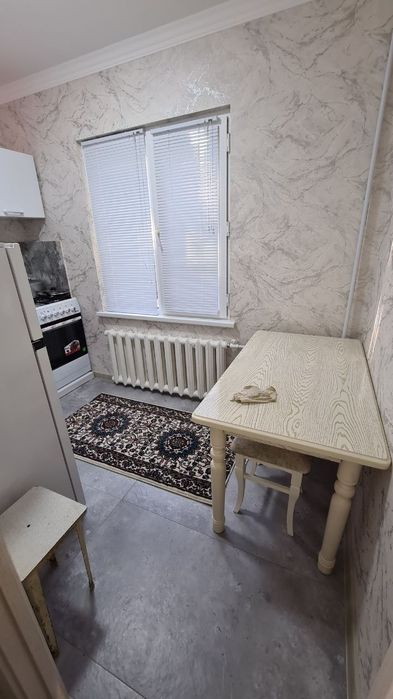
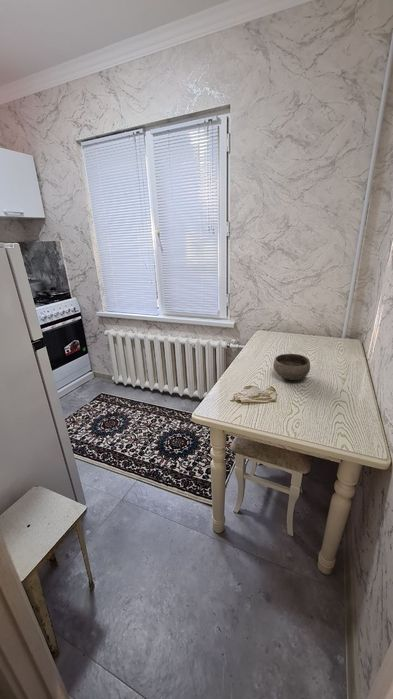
+ bowl [272,353,311,381]
